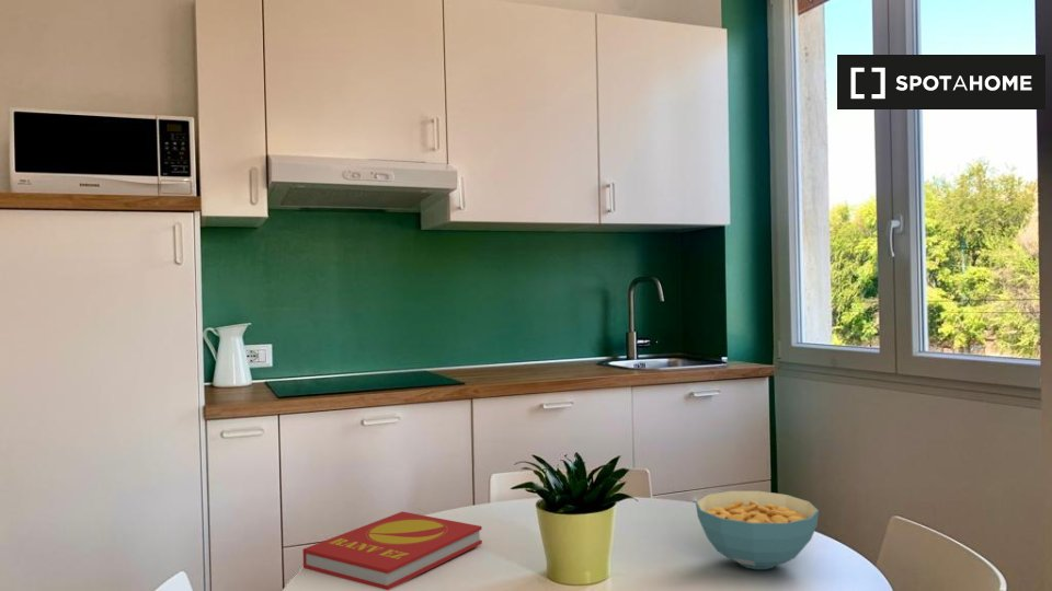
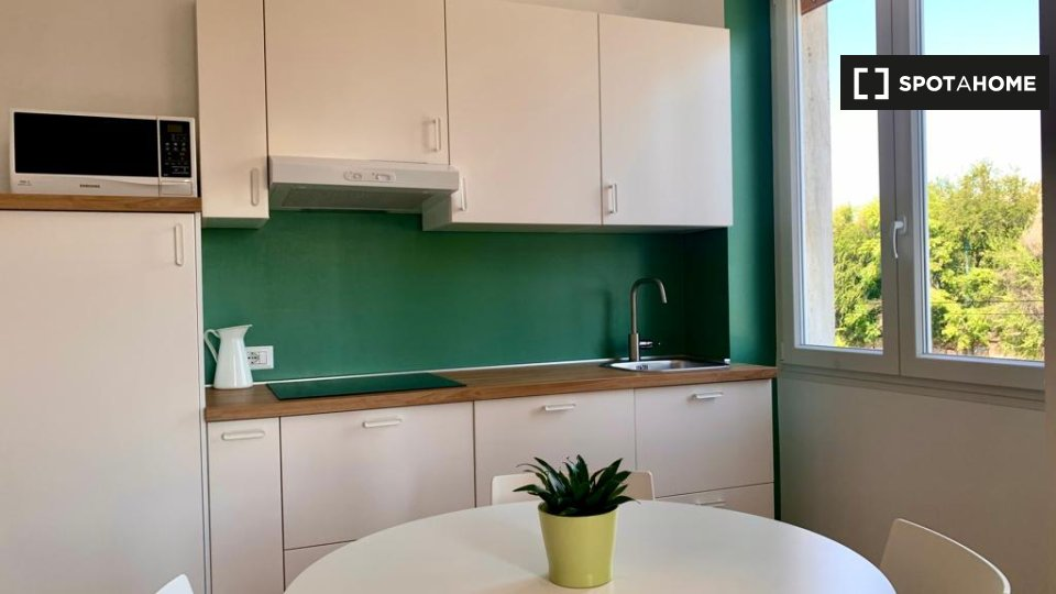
- book [301,510,483,591]
- cereal bowl [695,490,820,570]
